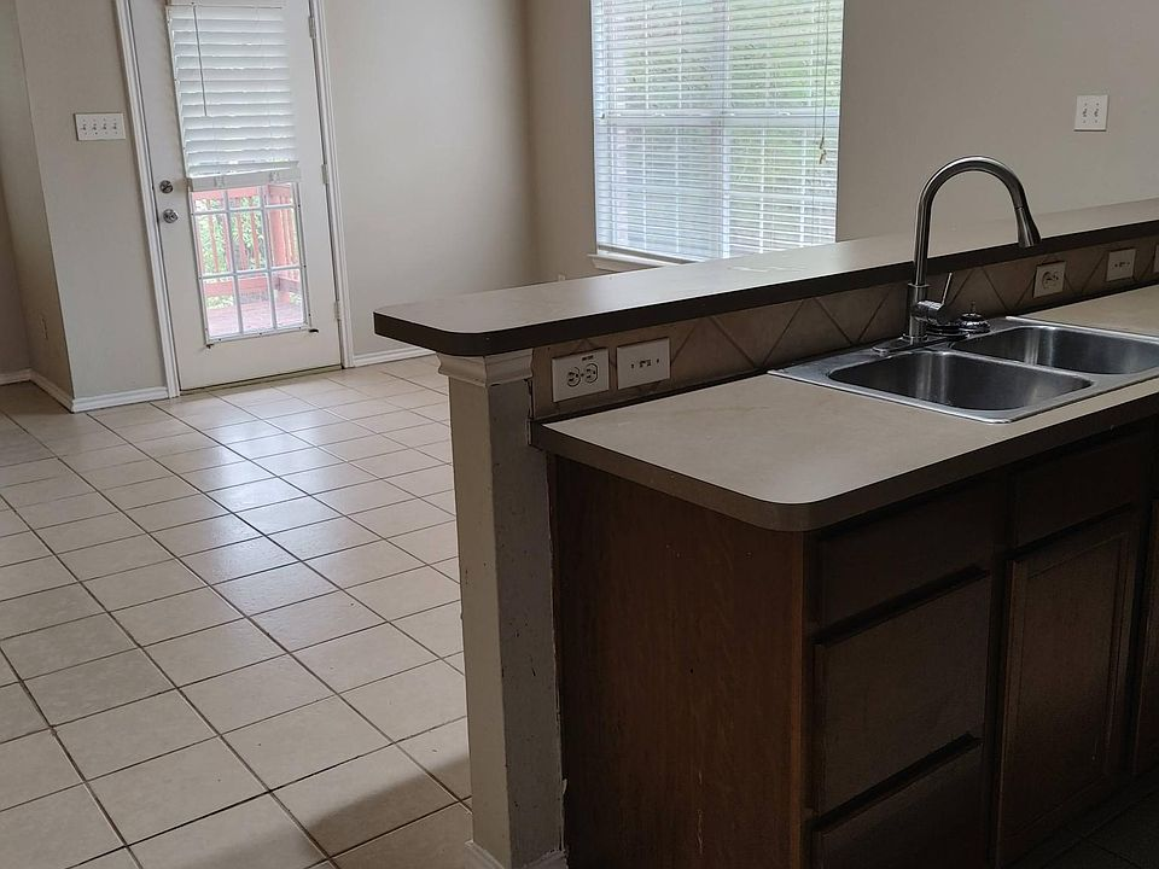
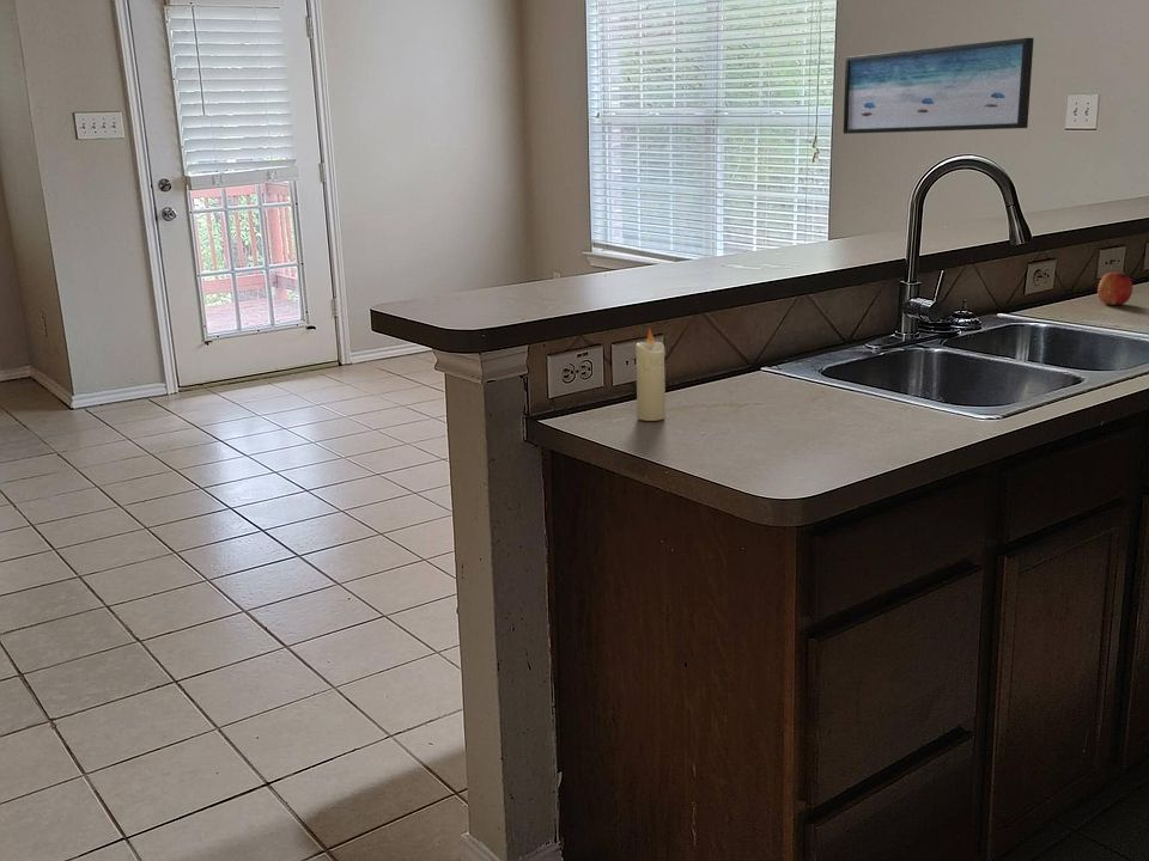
+ wall art [843,37,1035,135]
+ candle [634,328,667,422]
+ fruit [1096,271,1133,306]
